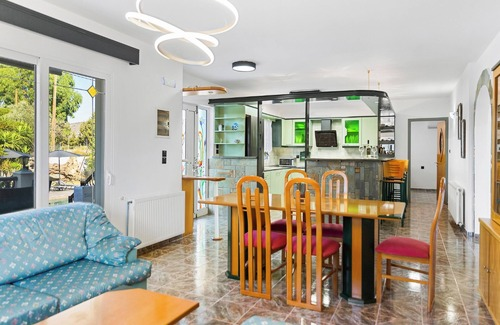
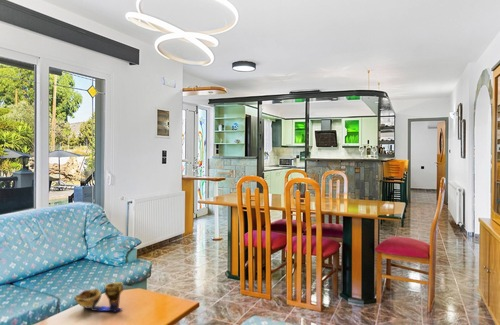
+ decorative bowl [73,281,124,313]
